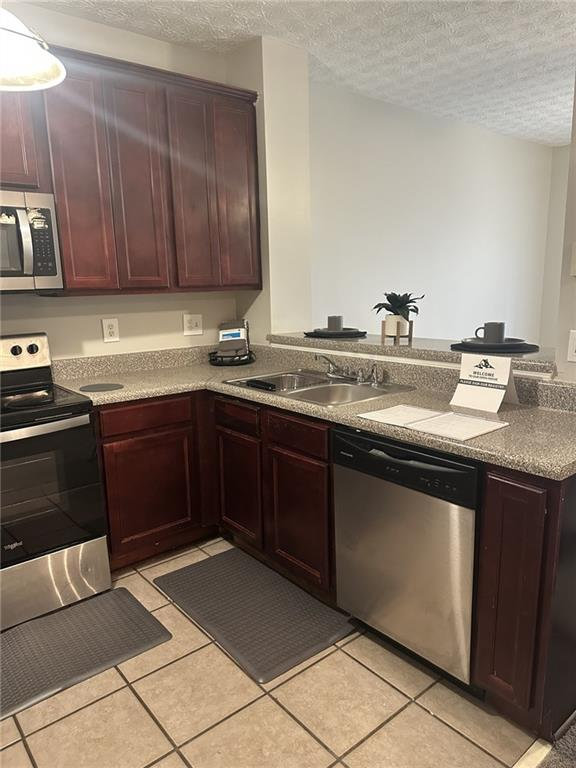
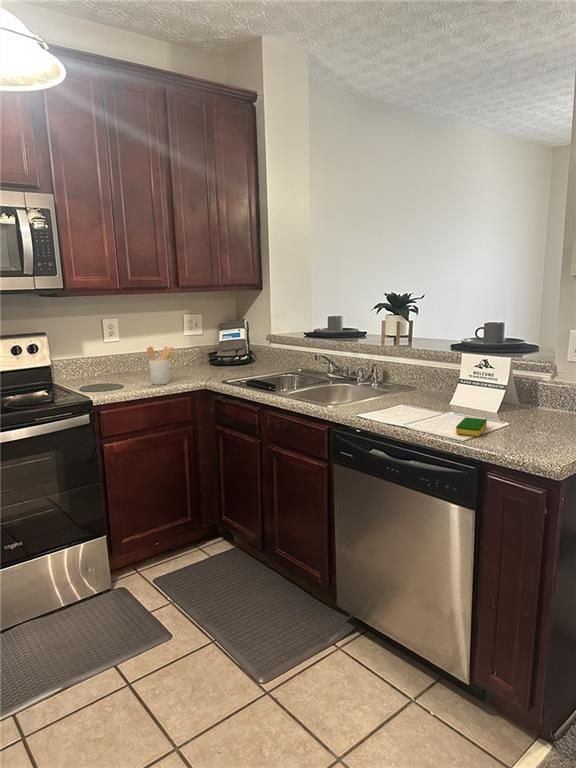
+ utensil holder [146,346,175,386]
+ dish sponge [455,416,488,437]
